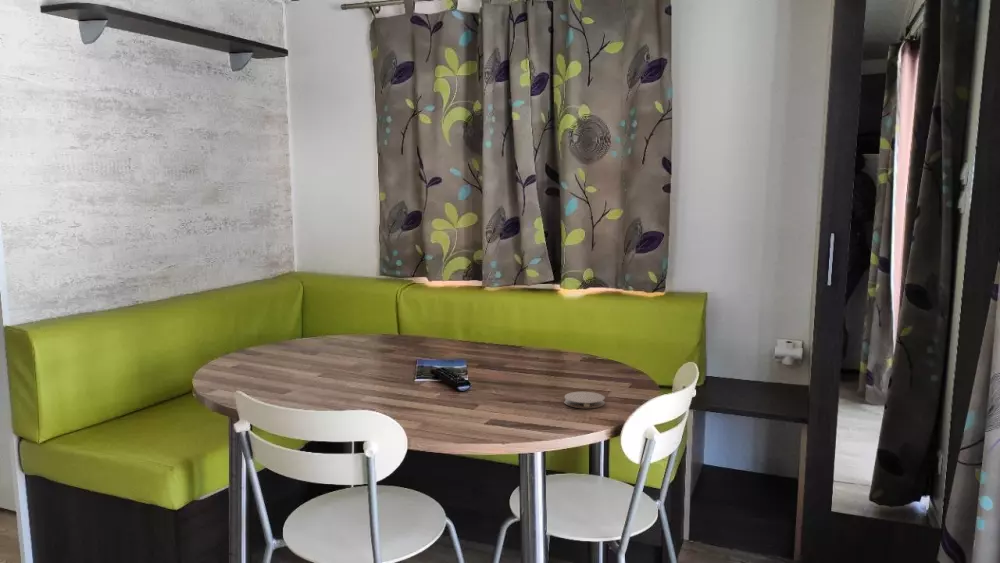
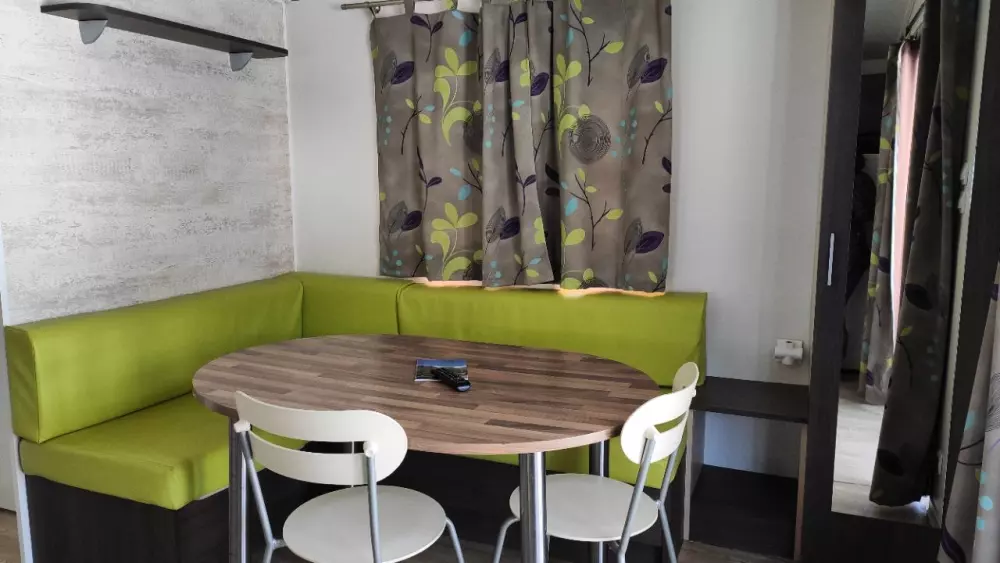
- coaster [563,391,606,409]
